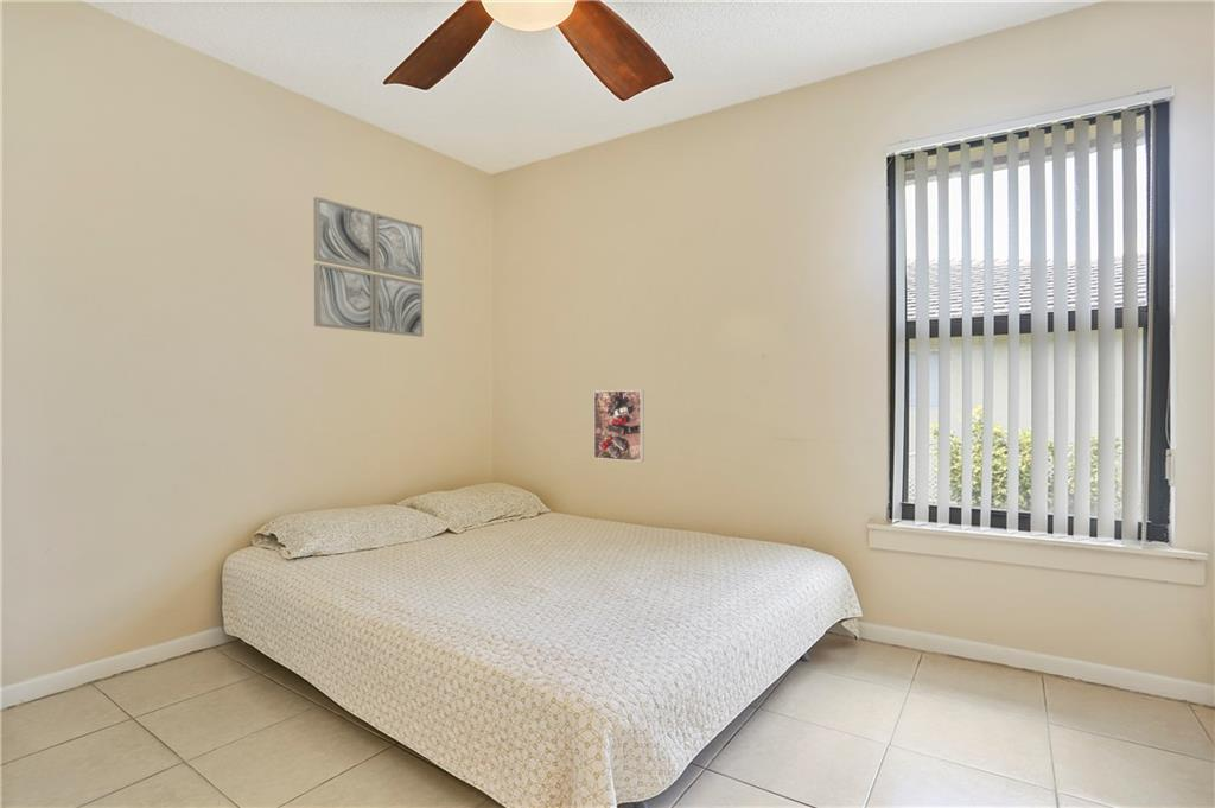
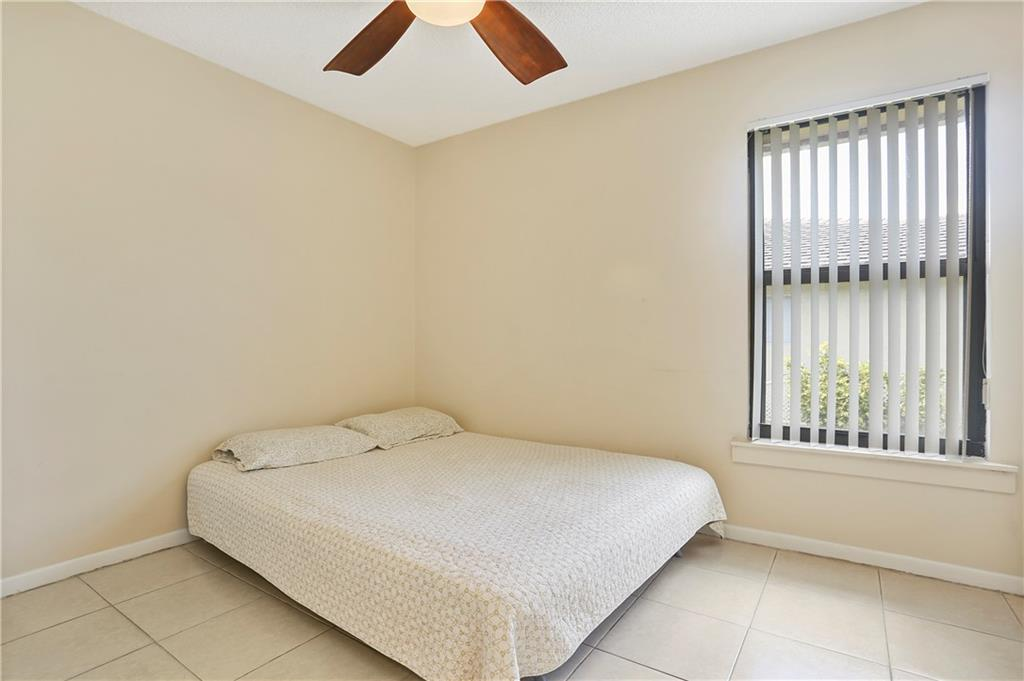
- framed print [593,389,645,463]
- wall art [313,196,425,338]
